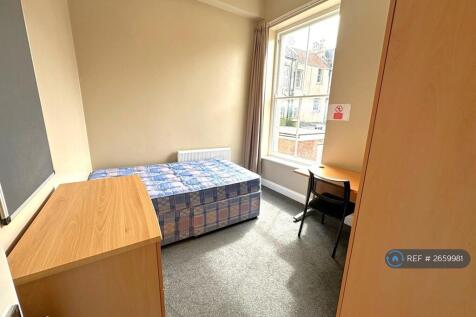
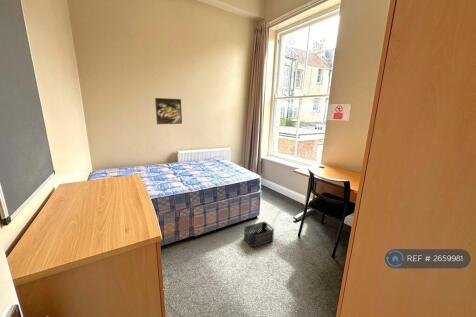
+ storage bin [243,221,275,248]
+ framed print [154,97,183,125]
